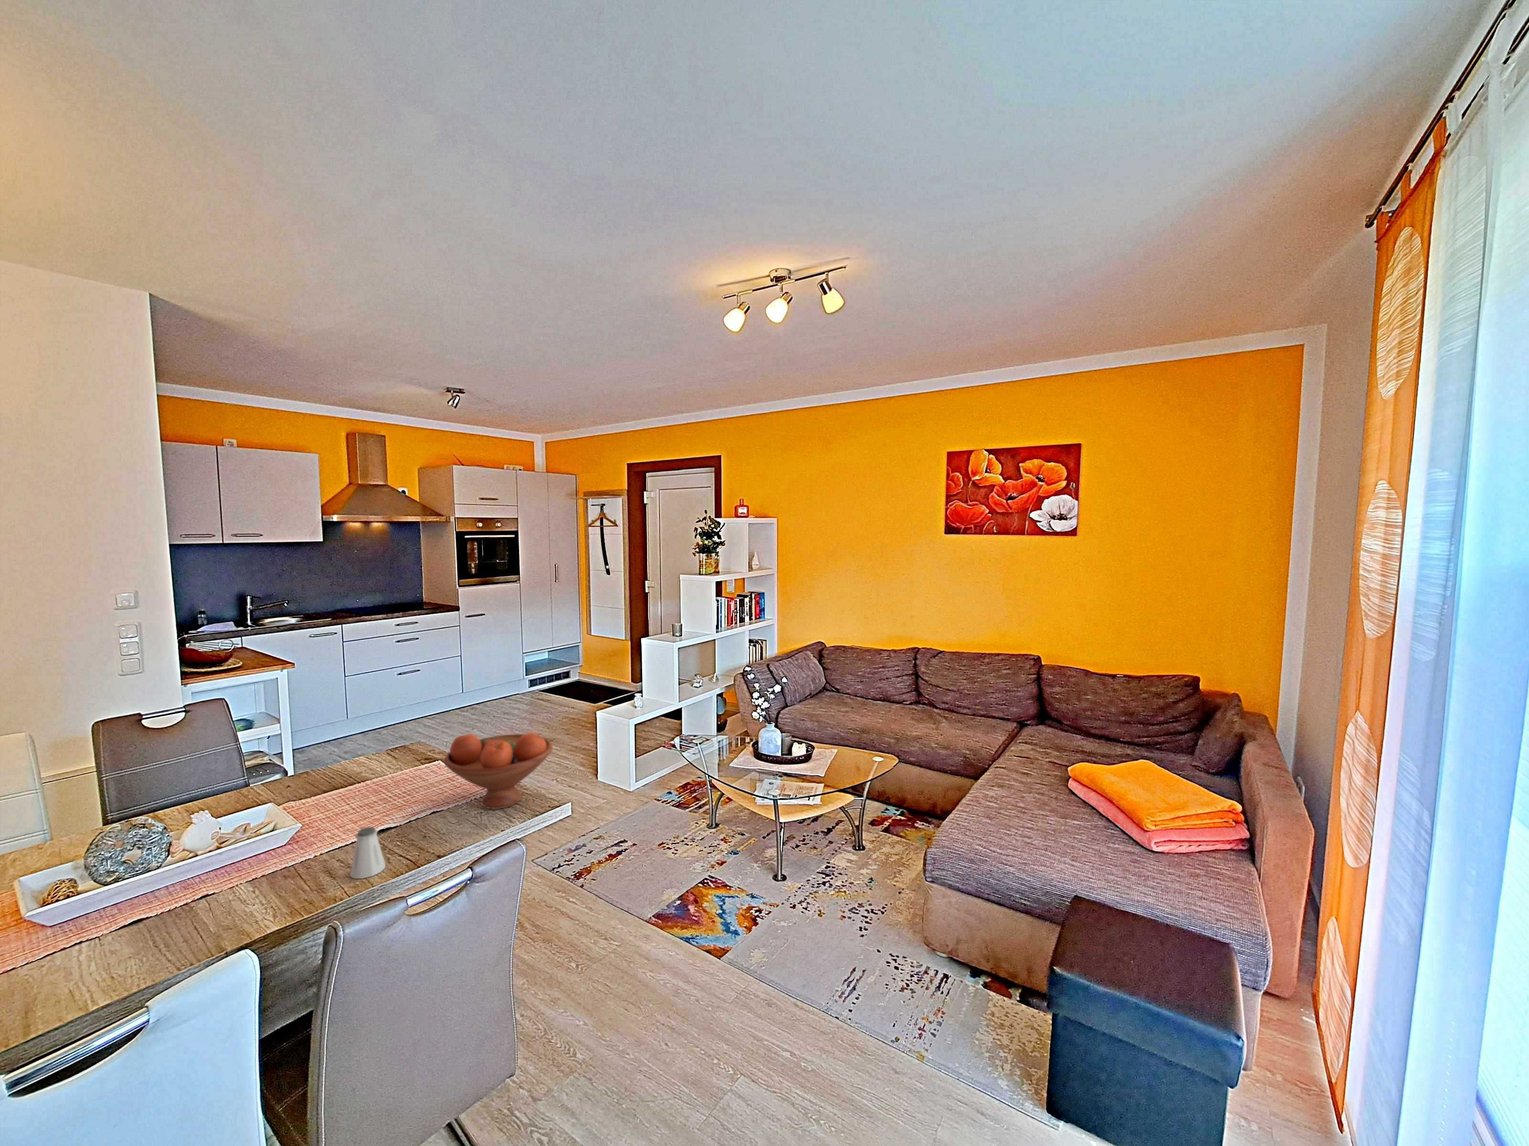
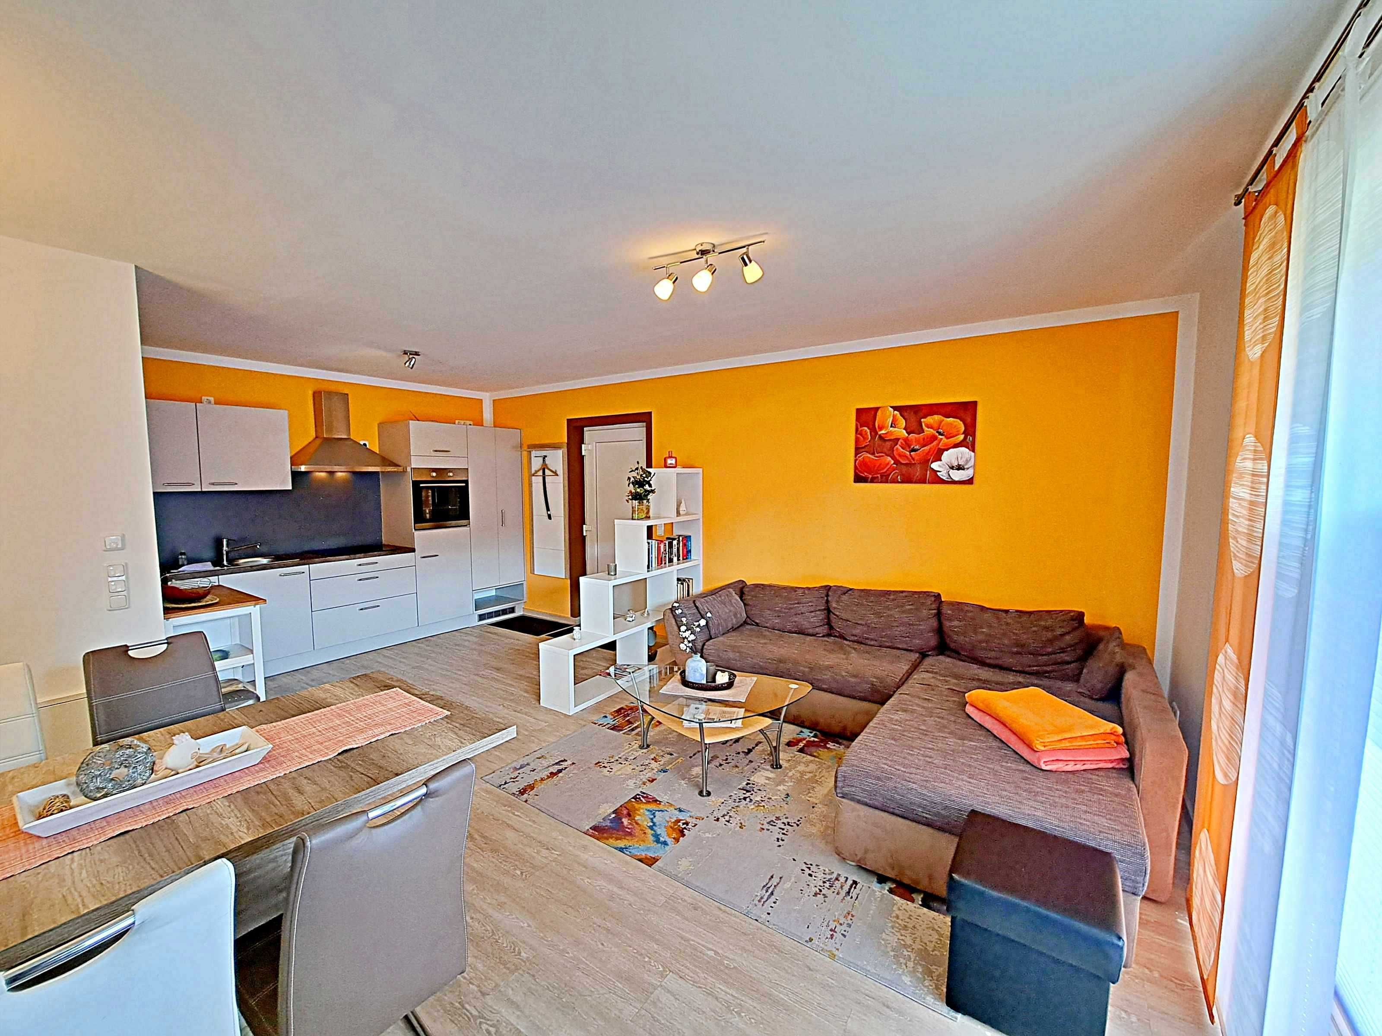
- fruit bowl [443,732,554,810]
- saltshaker [350,826,386,879]
